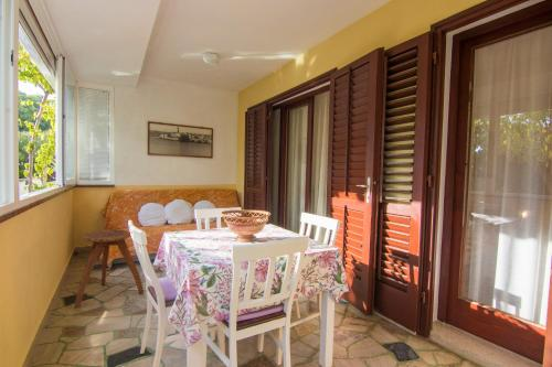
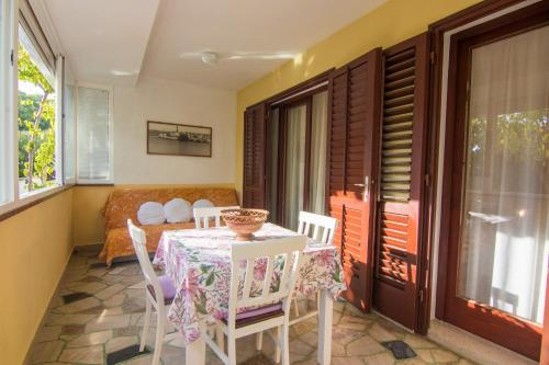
- stool [74,228,145,309]
